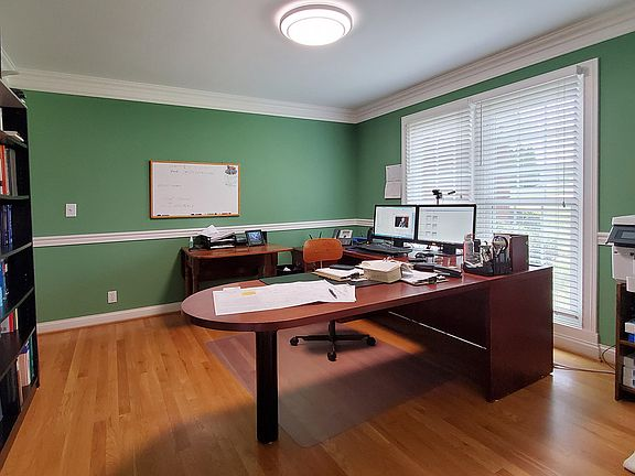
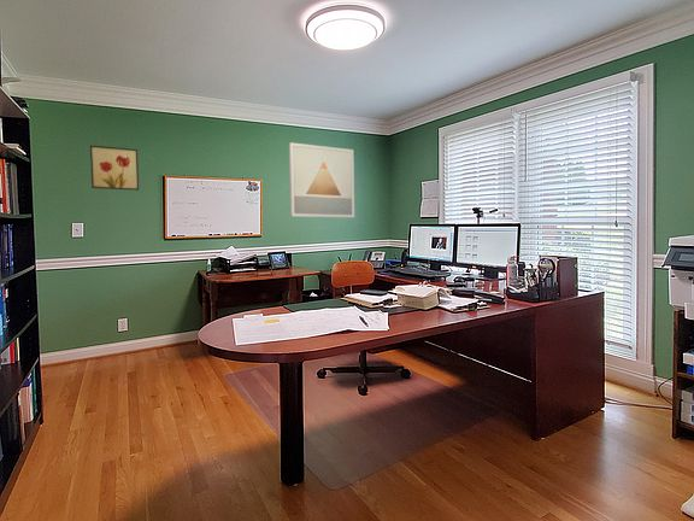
+ wall art [89,145,140,192]
+ wall art [288,141,355,219]
